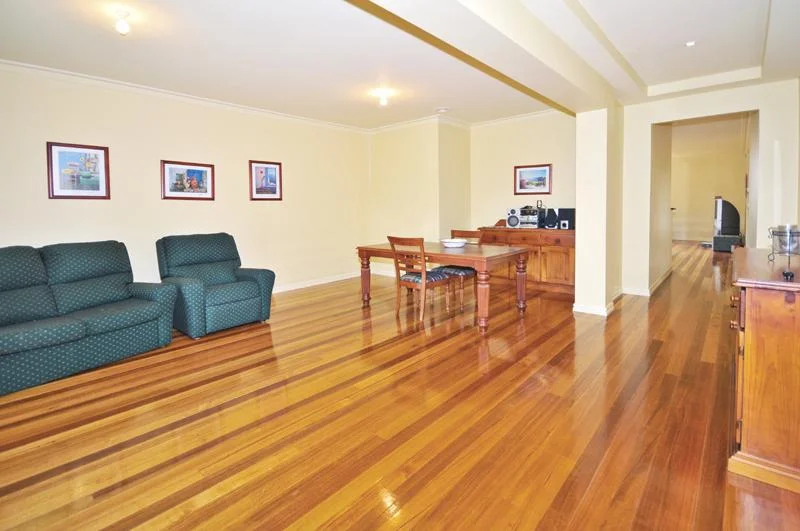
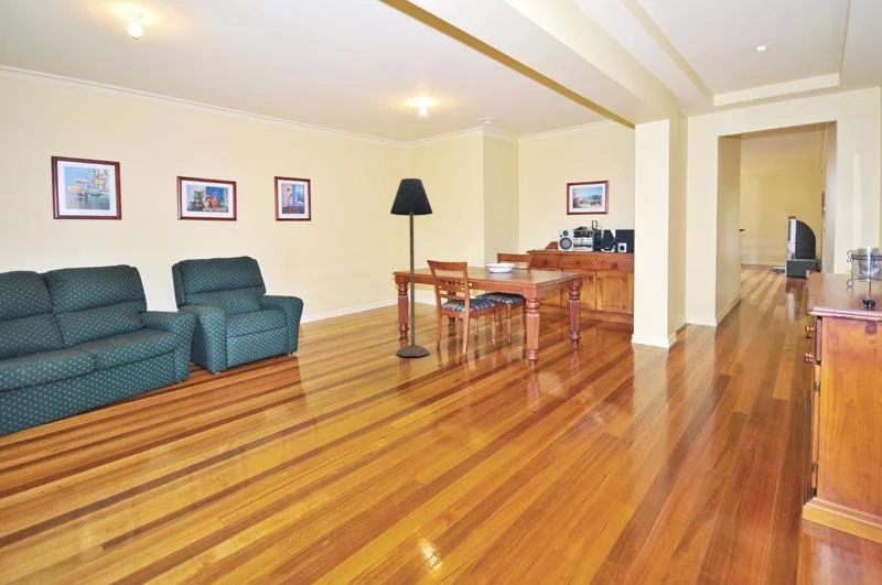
+ floor lamp [389,177,433,357]
